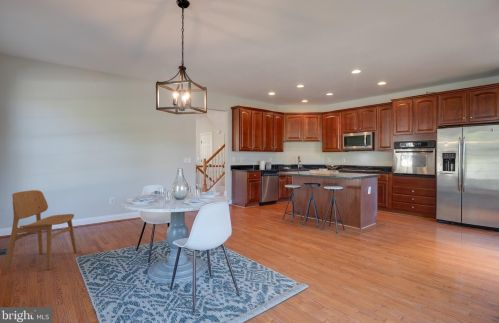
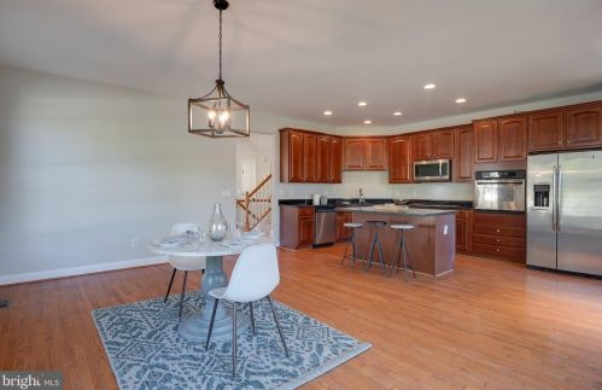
- dining chair [4,189,78,272]
